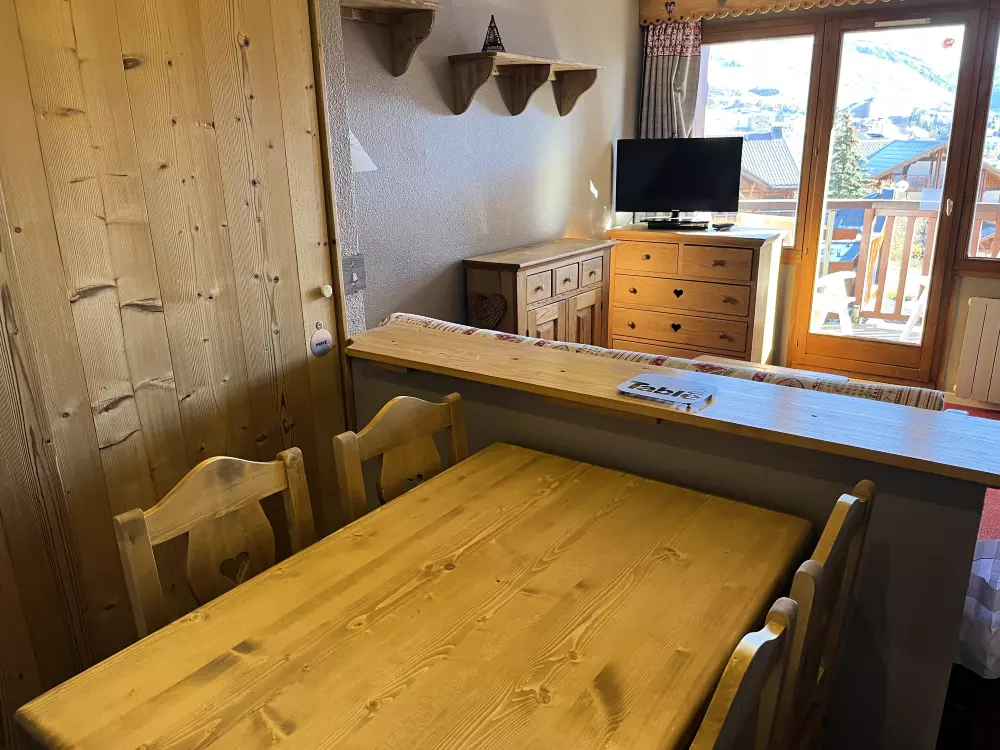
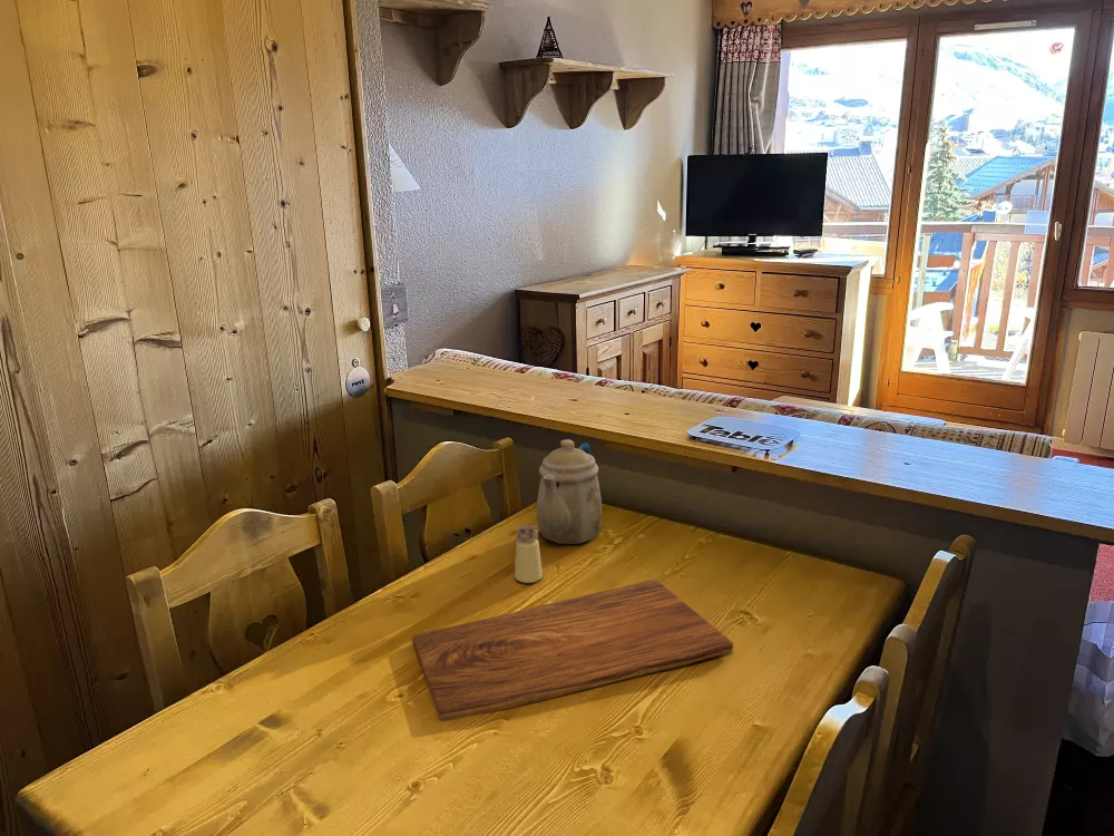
+ teapot [536,438,603,545]
+ cutting board [411,579,734,722]
+ saltshaker [514,524,544,584]
